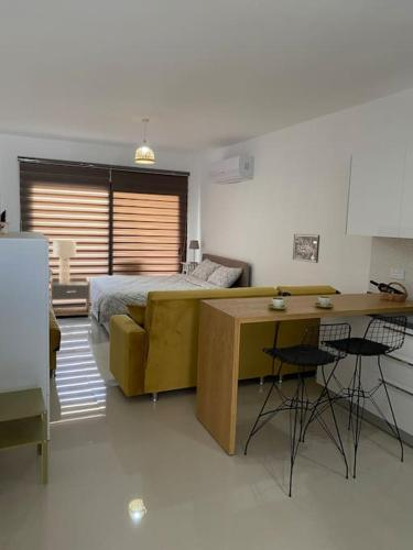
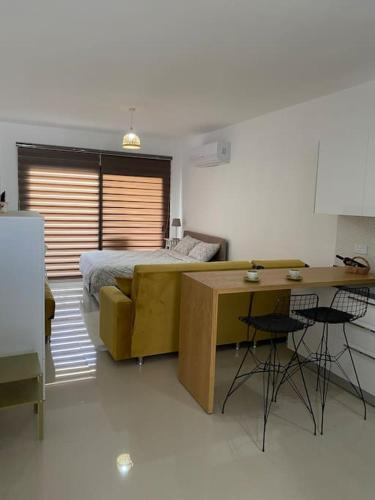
- wall art [292,233,320,264]
- nightstand [50,276,91,318]
- lamp [52,240,77,285]
